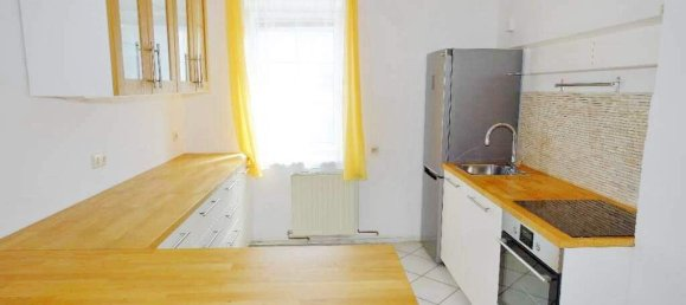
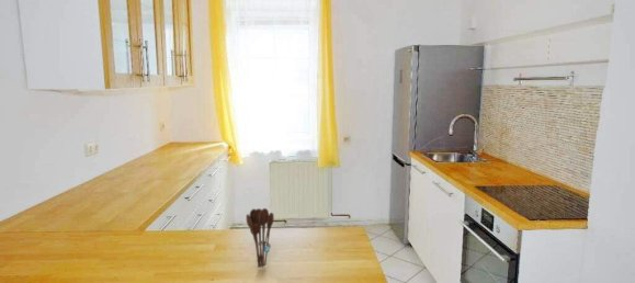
+ utensil holder [245,207,275,269]
